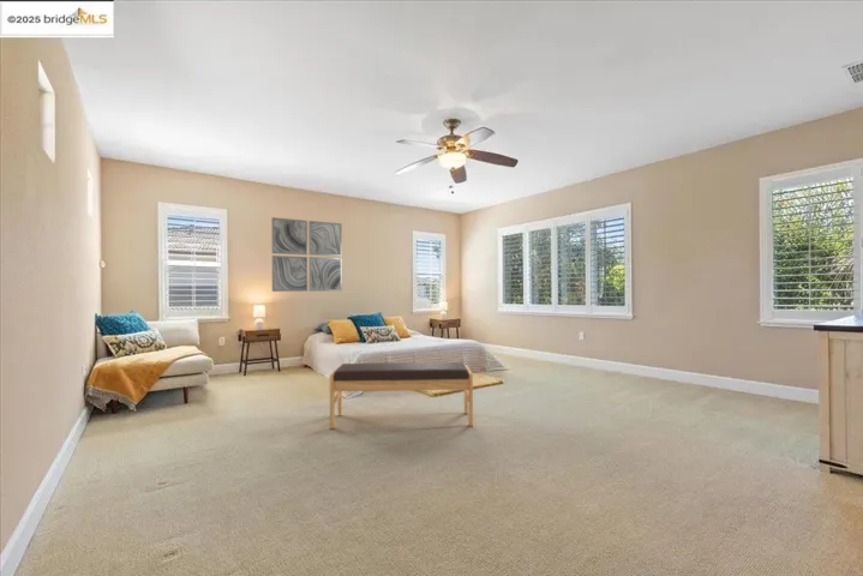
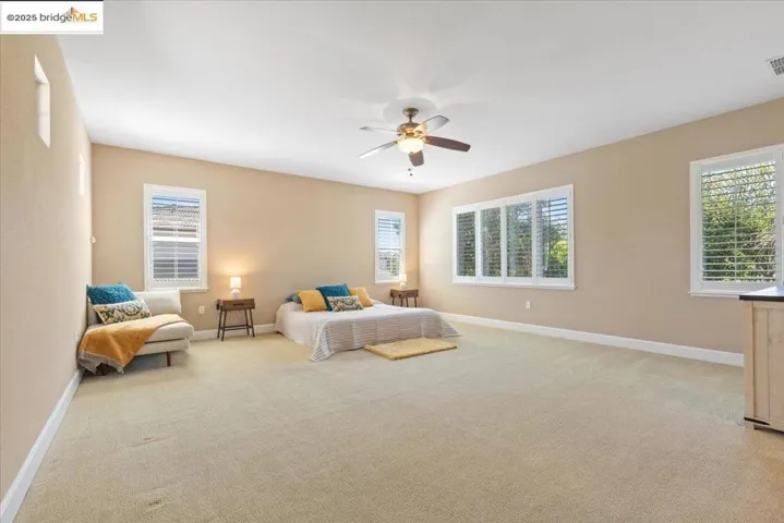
- bench [329,361,474,430]
- wall art [270,216,343,293]
